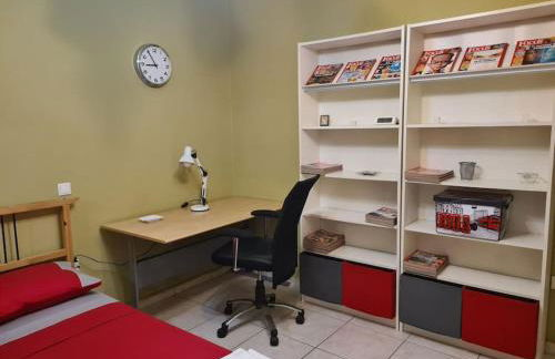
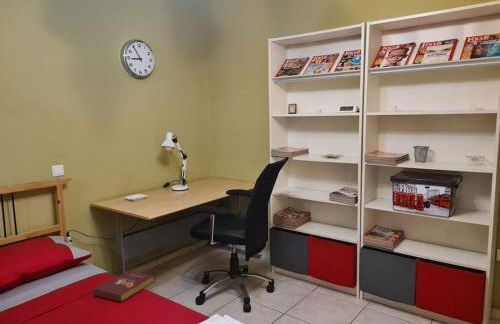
+ book [93,270,156,303]
